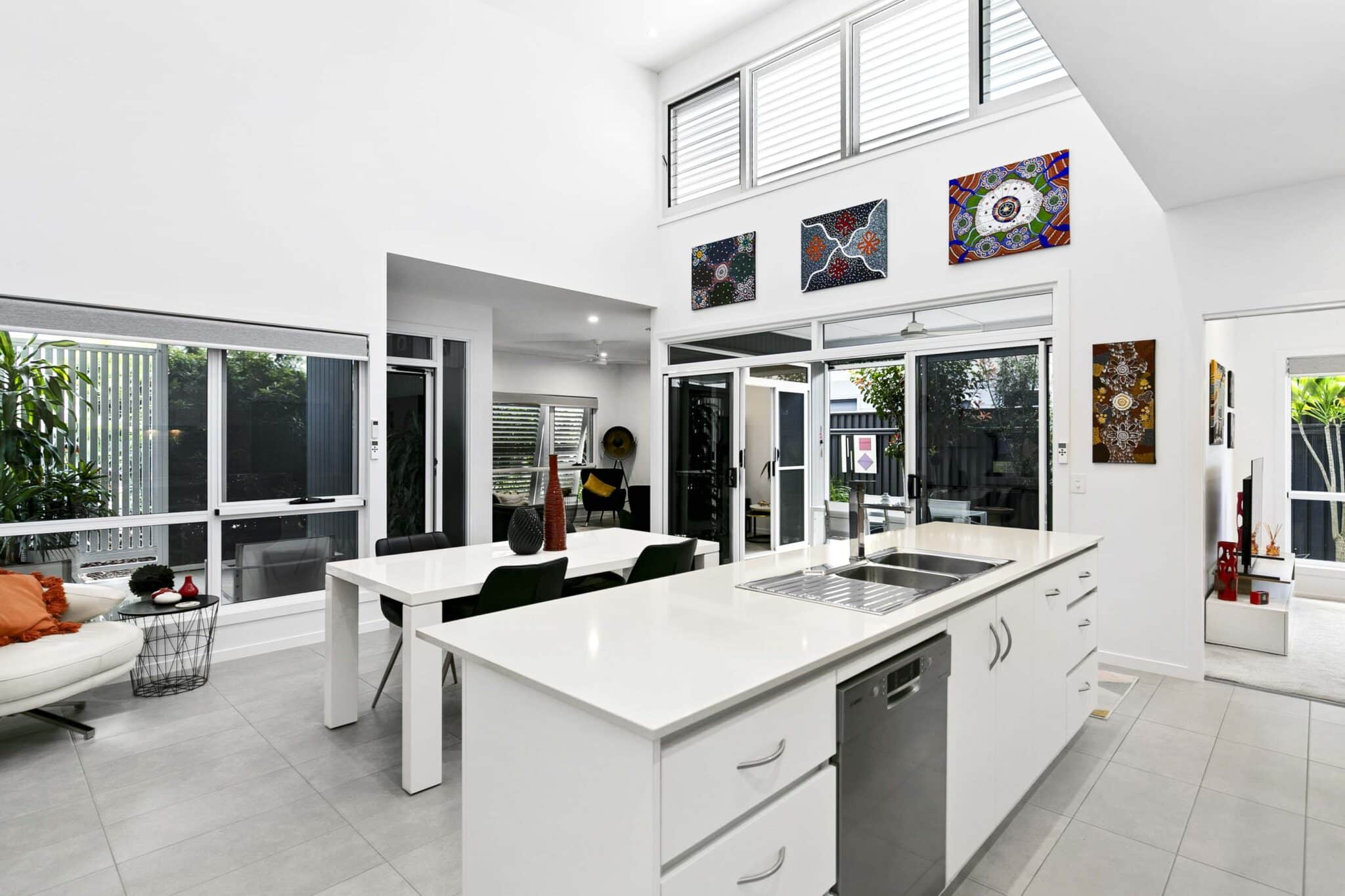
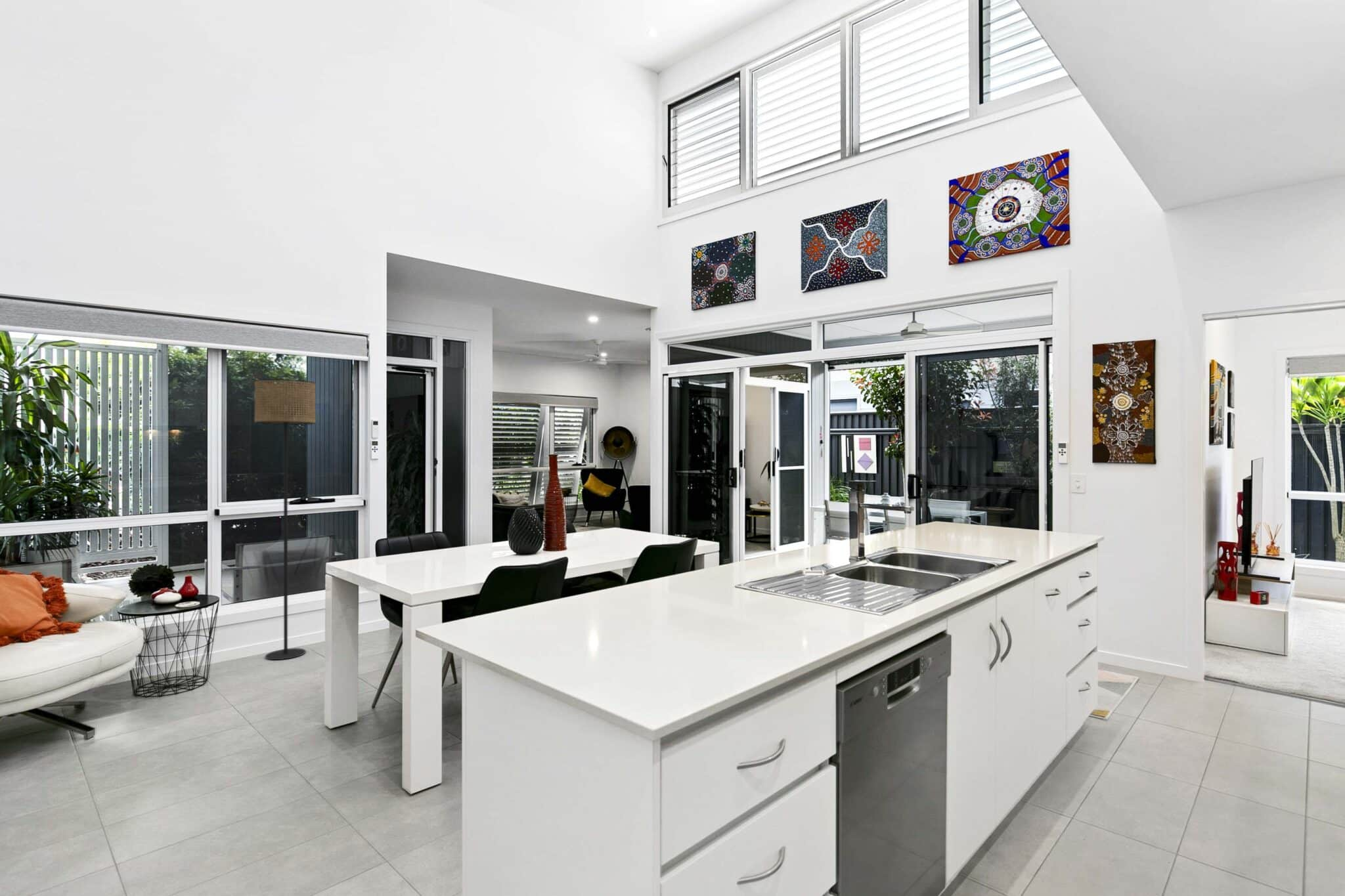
+ floor lamp [254,378,317,660]
